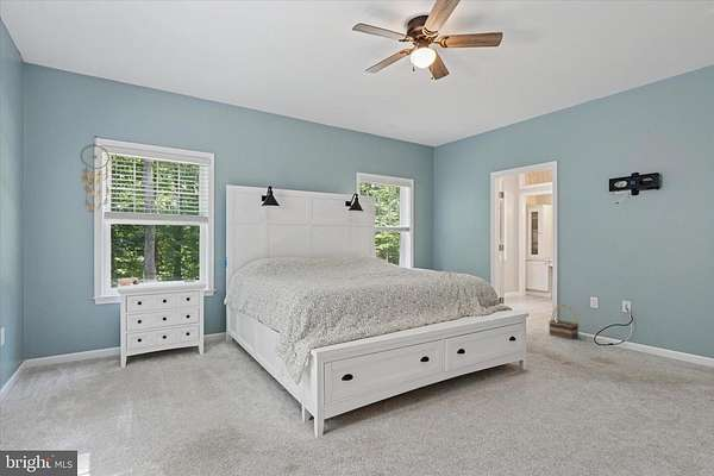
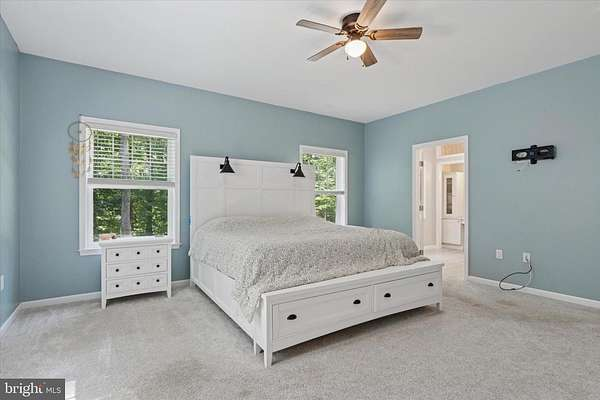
- basket [549,303,580,340]
